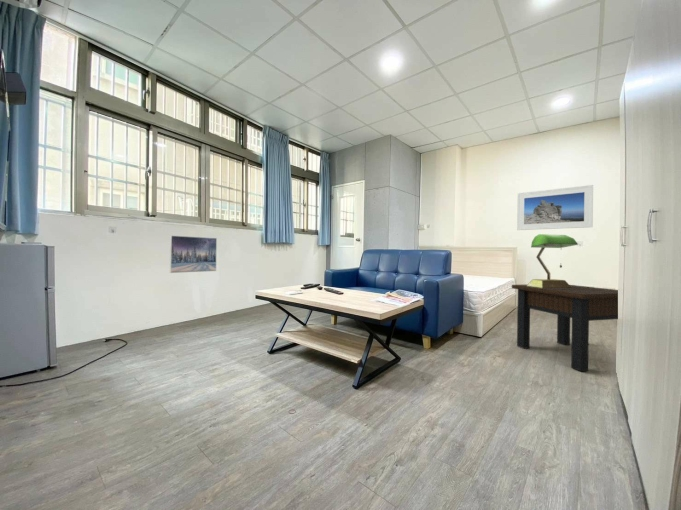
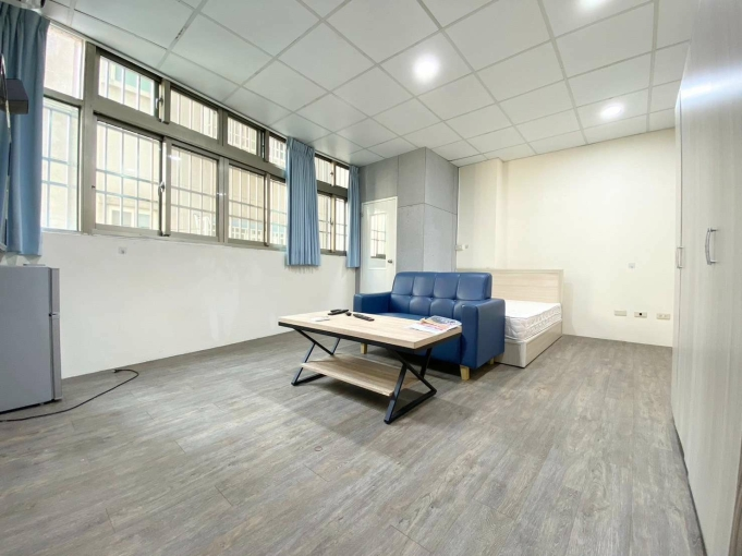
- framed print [516,184,594,231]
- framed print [169,235,218,274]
- table lamp [526,233,579,288]
- side table [511,284,619,372]
